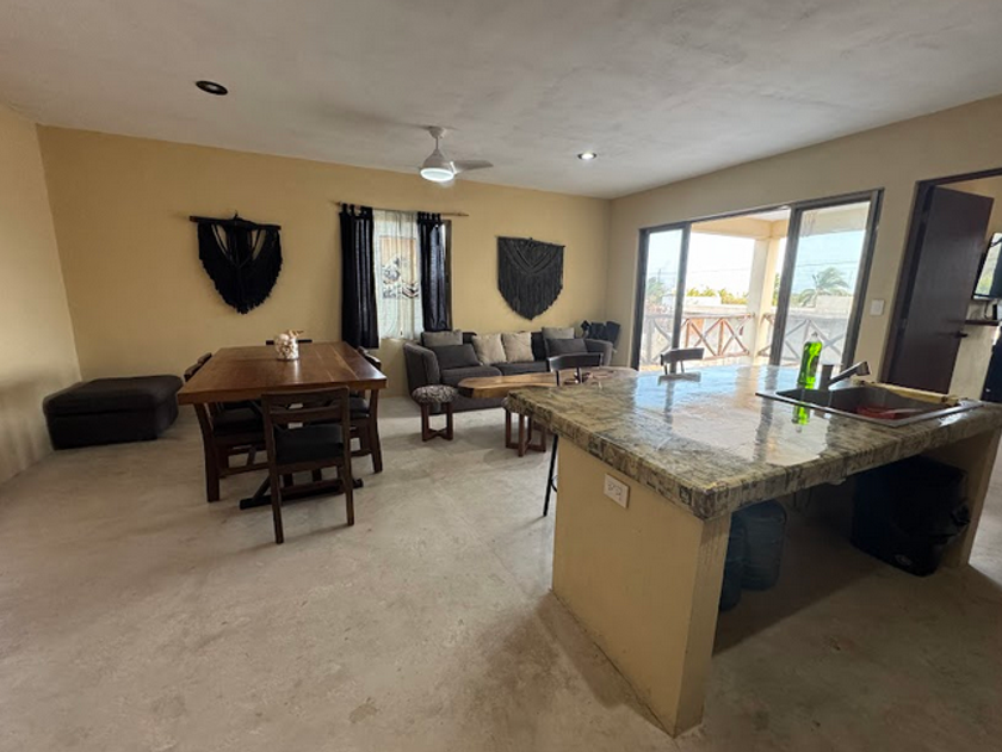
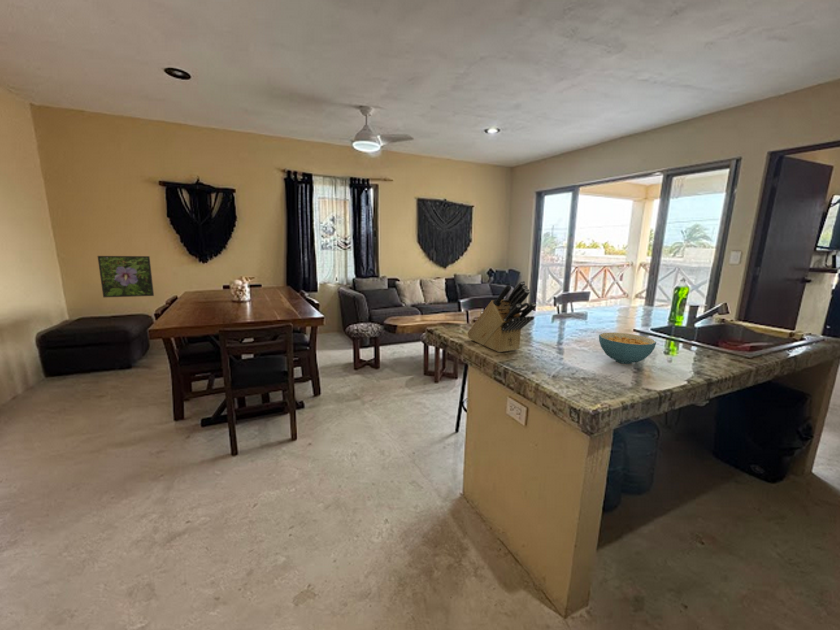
+ cereal bowl [598,332,657,365]
+ knife block [466,280,537,353]
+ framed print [97,255,155,298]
